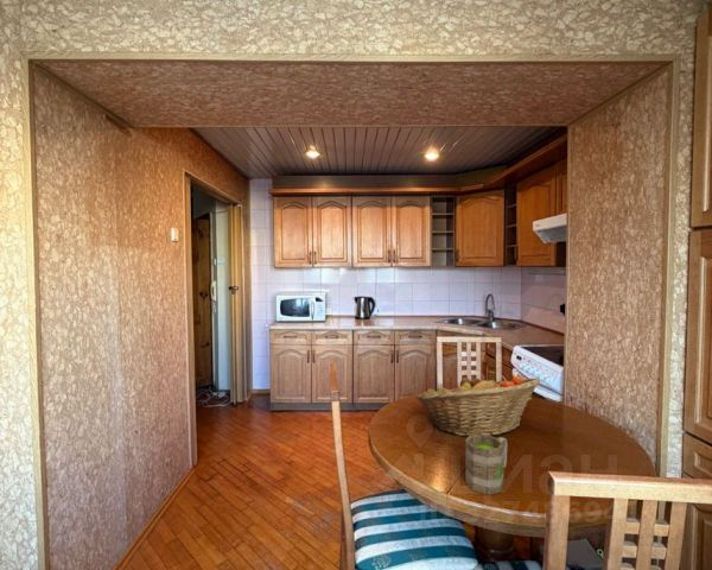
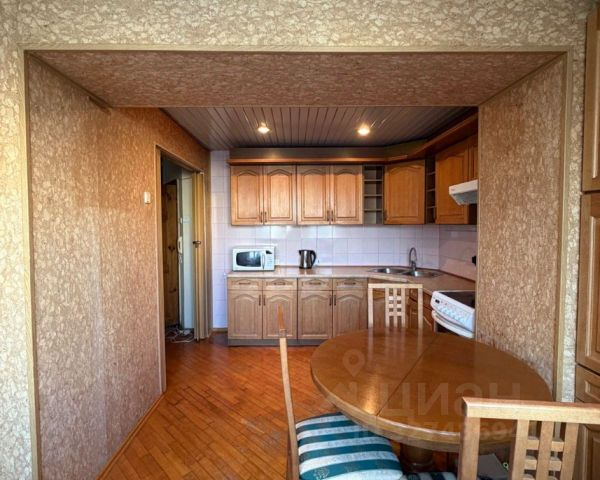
- fruit basket [414,374,542,437]
- mug [464,435,508,495]
